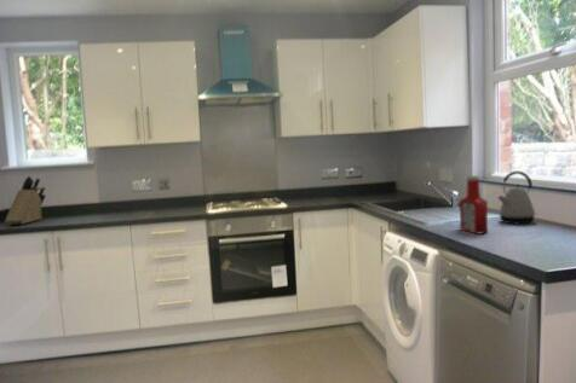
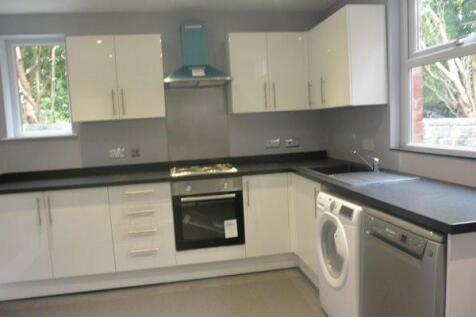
- knife block [4,175,47,226]
- kettle [496,170,536,225]
- soap bottle [459,174,489,234]
